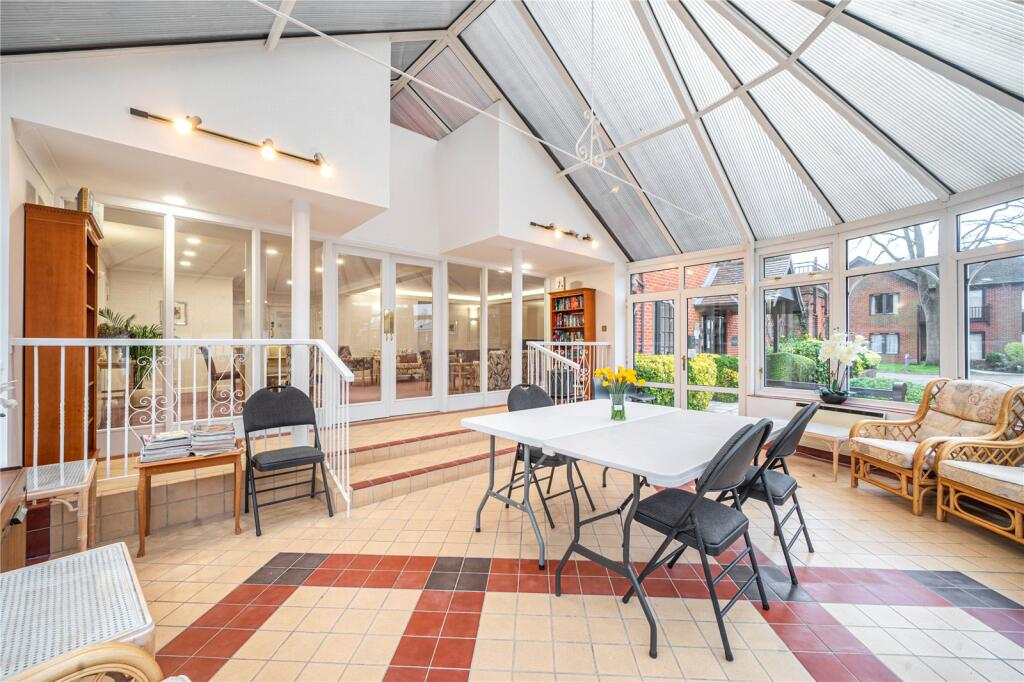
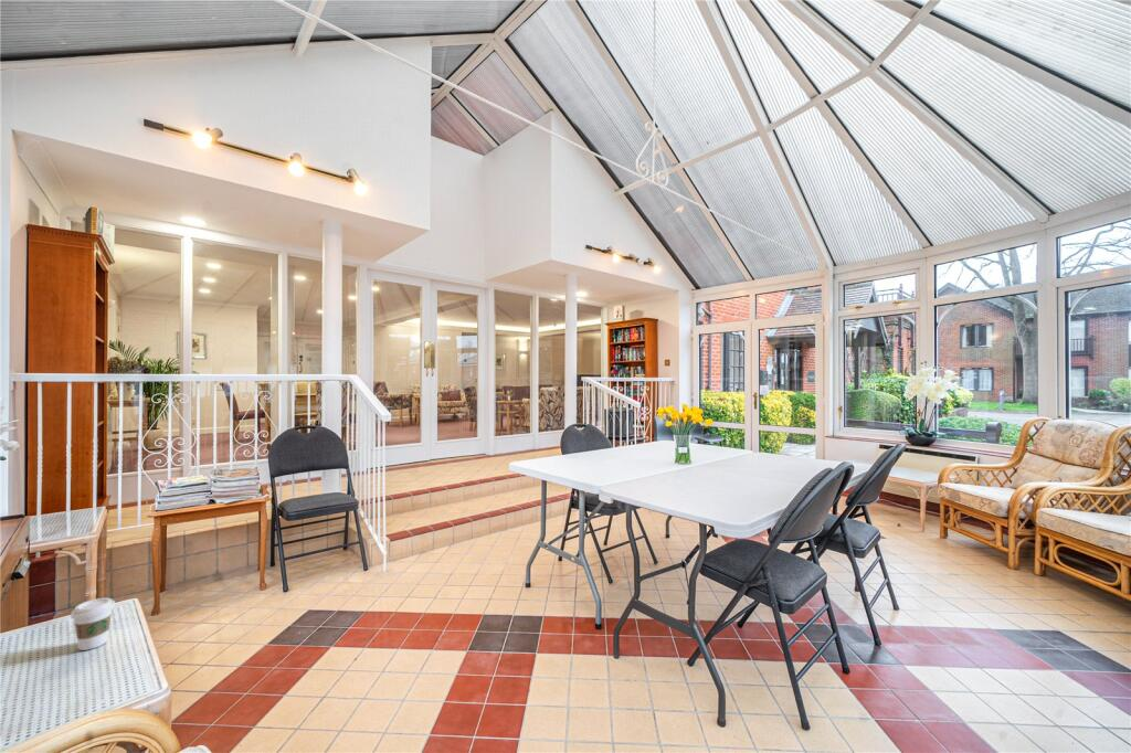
+ coffee cup [70,597,116,651]
